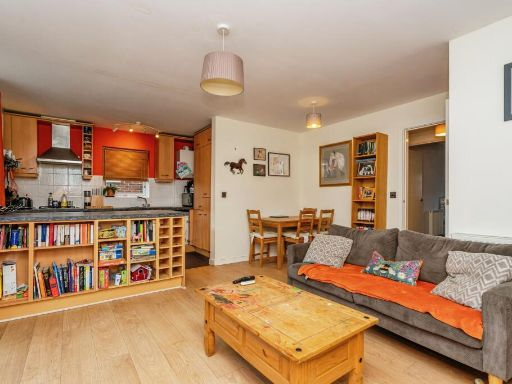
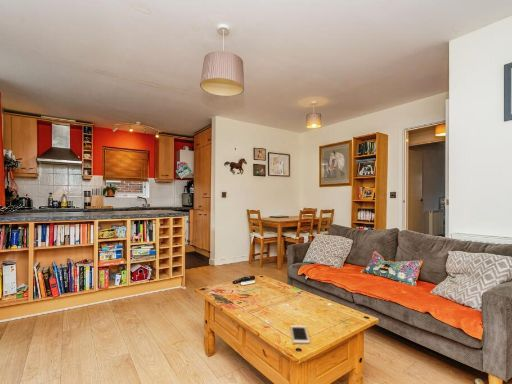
+ cell phone [290,324,310,344]
